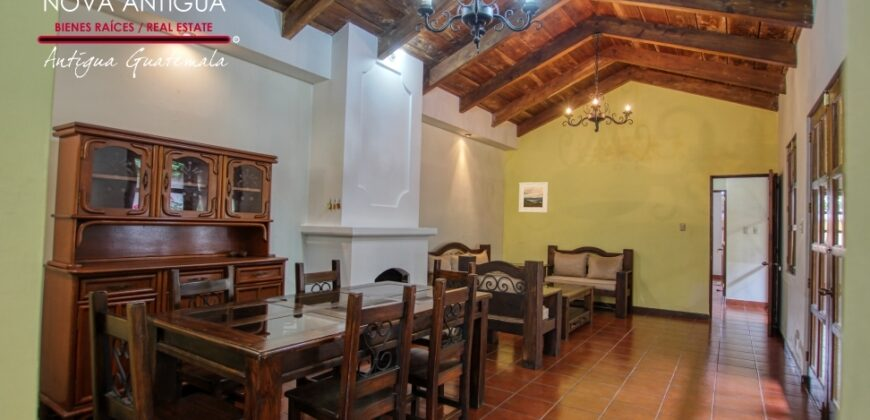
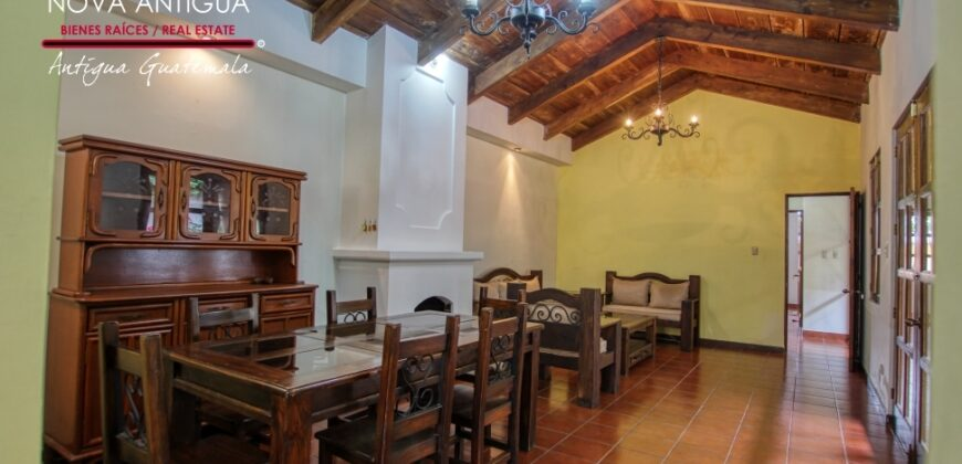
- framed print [518,181,549,213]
